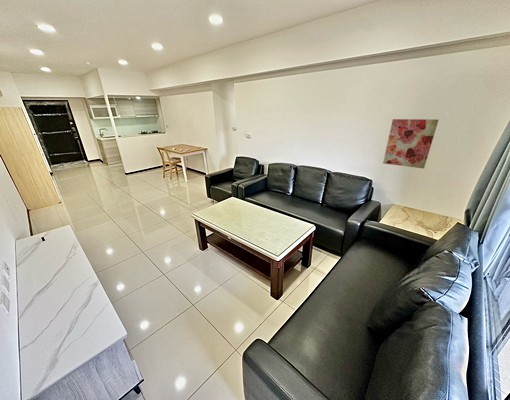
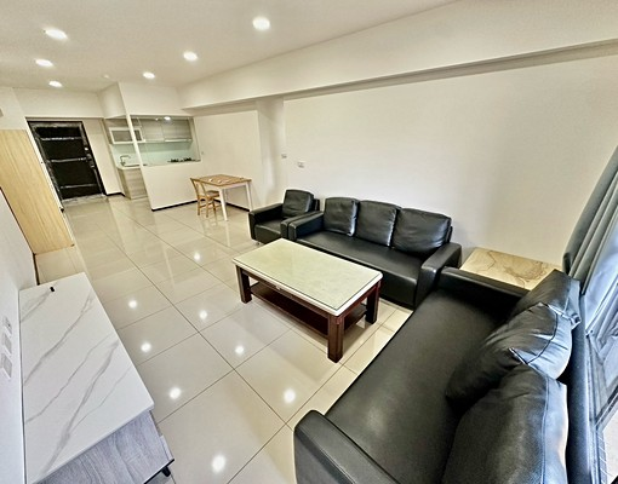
- wall art [382,118,439,170]
